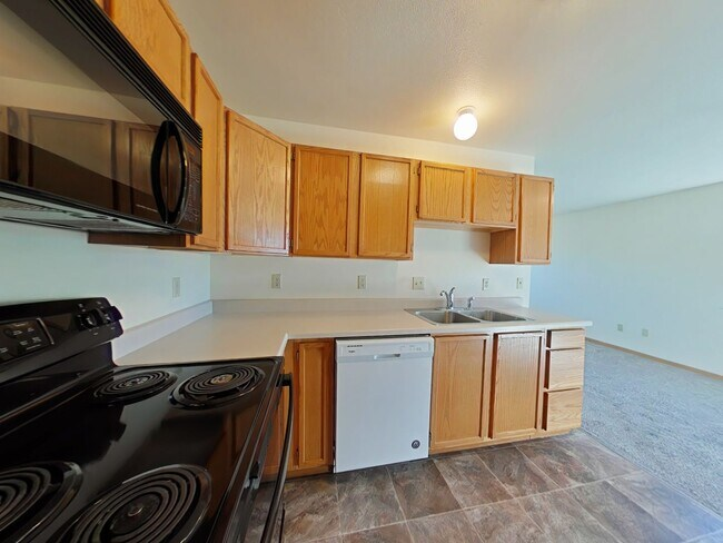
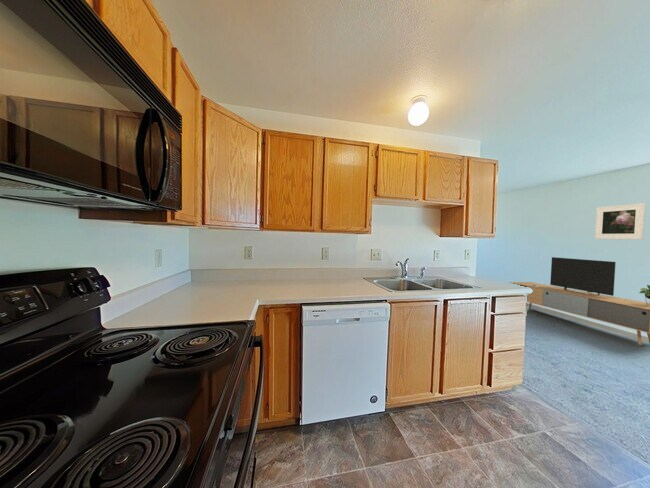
+ media console [509,256,650,346]
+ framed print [594,202,646,240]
